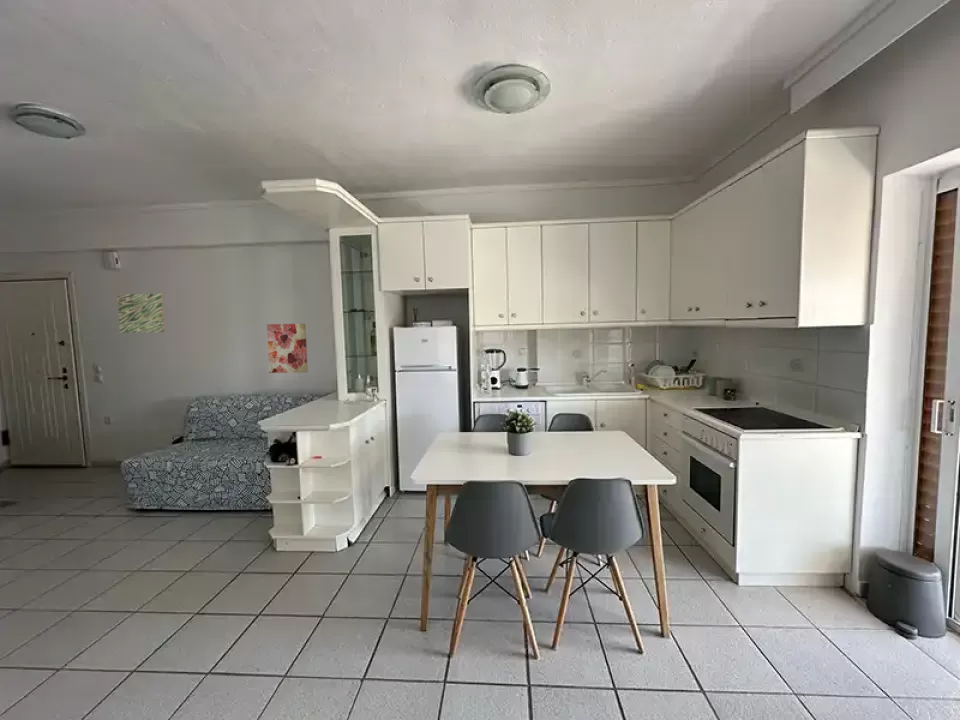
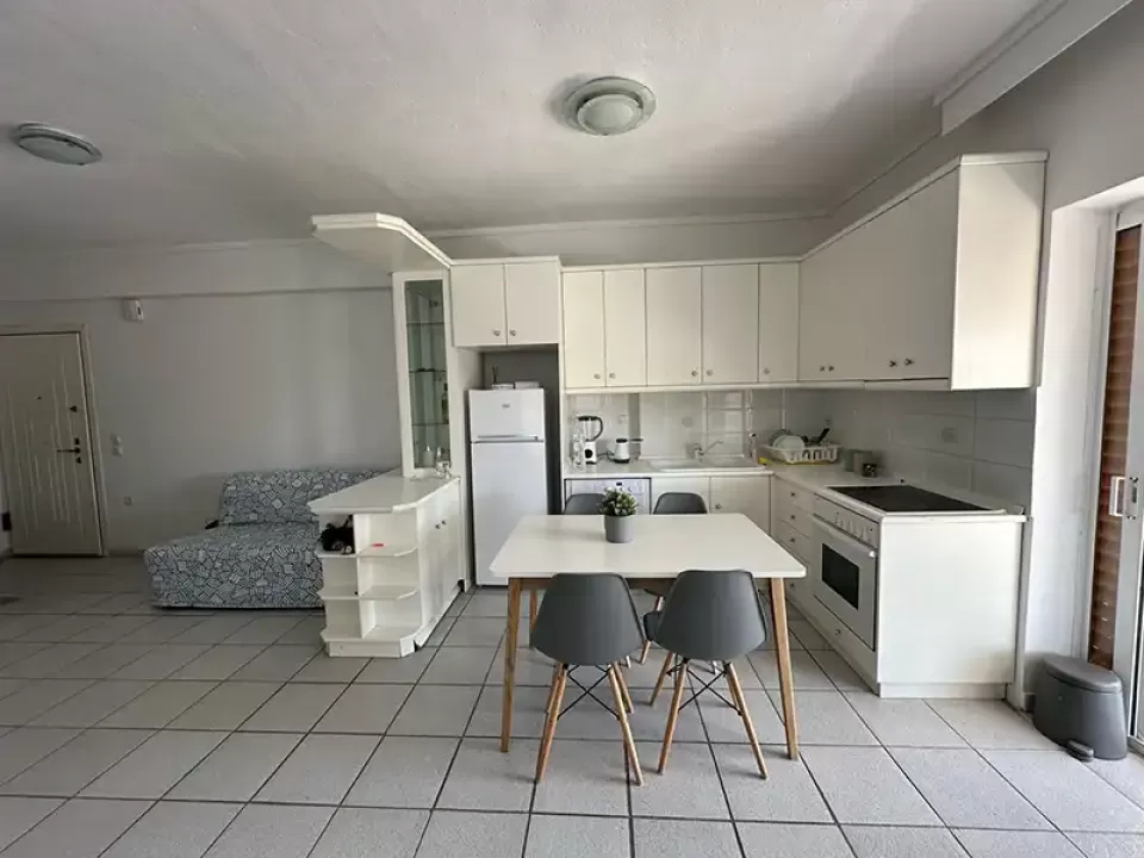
- wall art [266,323,309,374]
- wall art [116,292,166,334]
